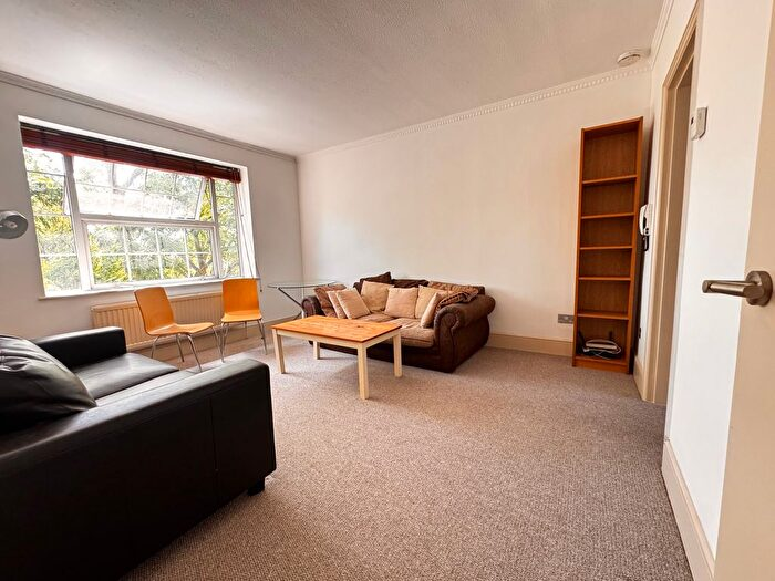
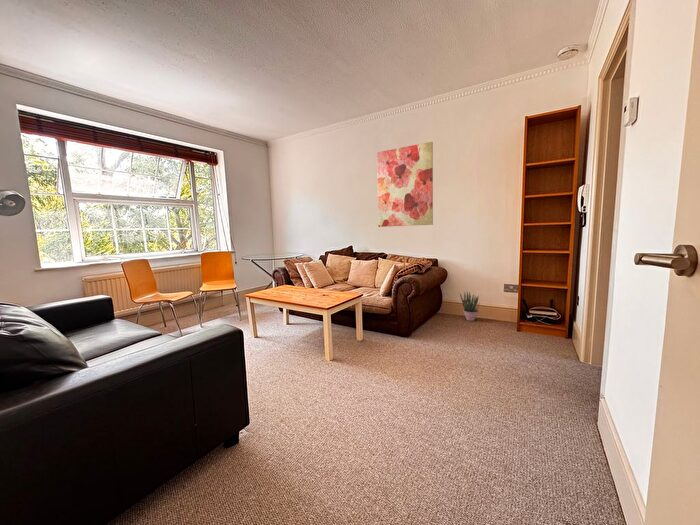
+ potted plant [459,291,481,322]
+ wall art [376,141,434,228]
